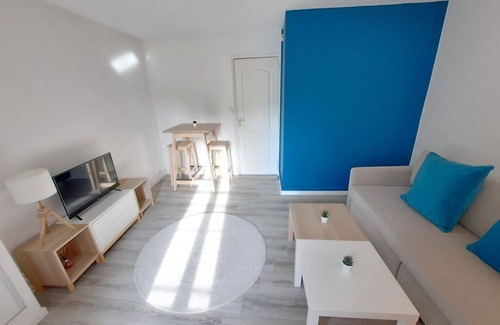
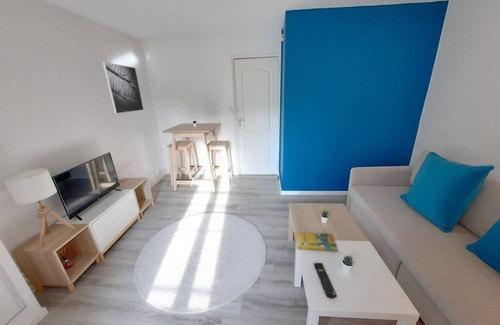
+ booklet [295,231,339,253]
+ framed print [101,61,145,115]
+ remote control [313,262,338,300]
